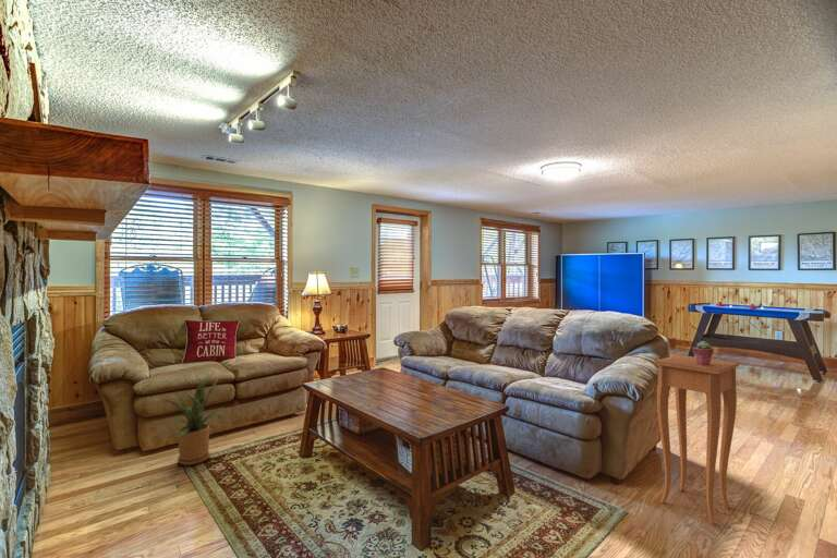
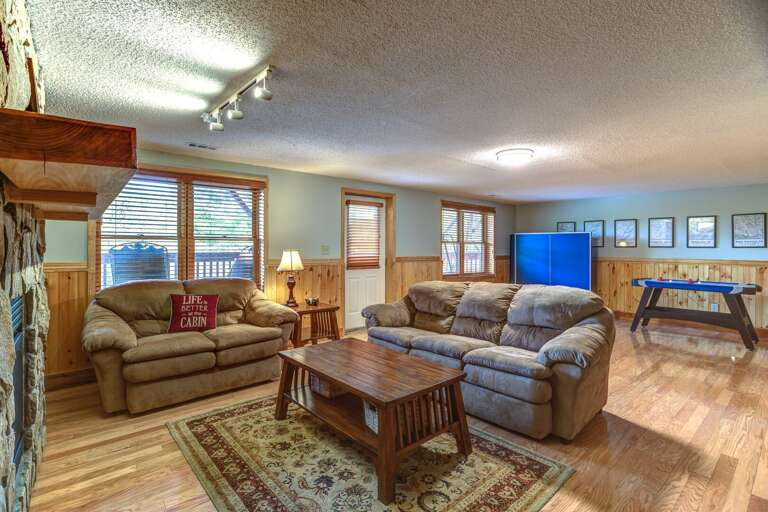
- potted succulent [691,340,715,365]
- side table [653,353,740,524]
- house plant [156,373,227,466]
